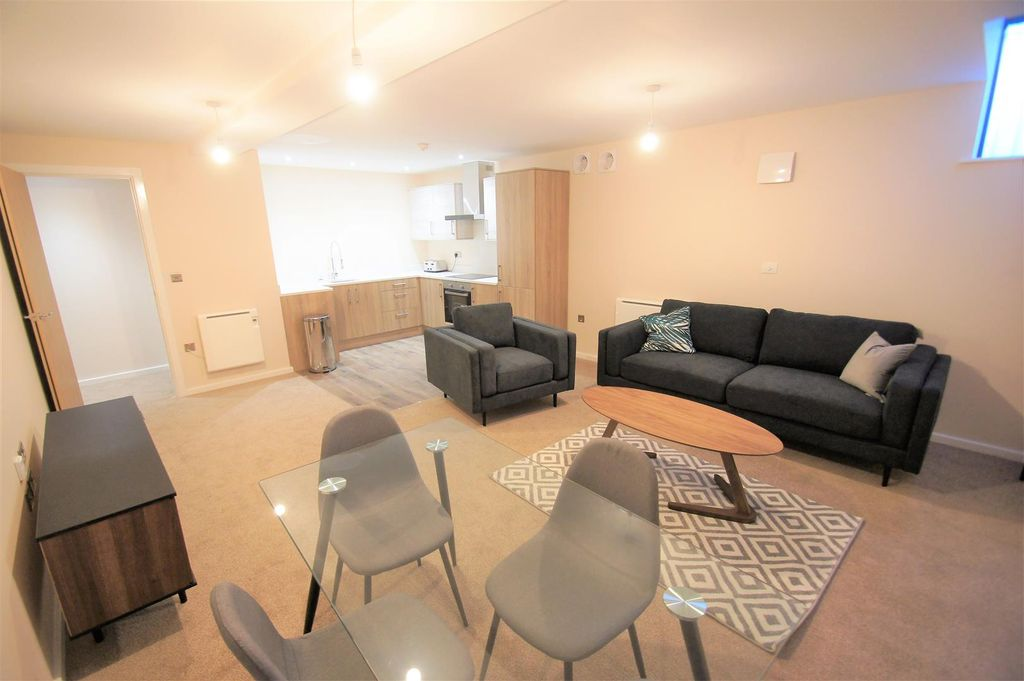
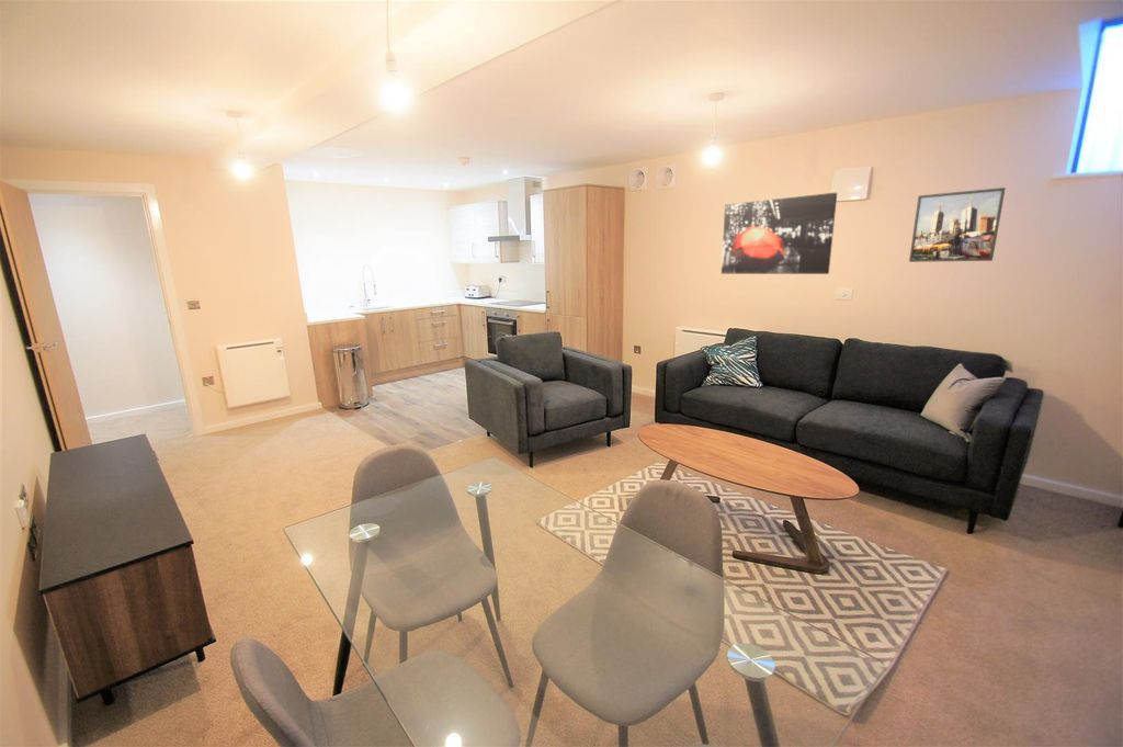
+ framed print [908,186,1007,263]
+ wall art [721,192,838,275]
